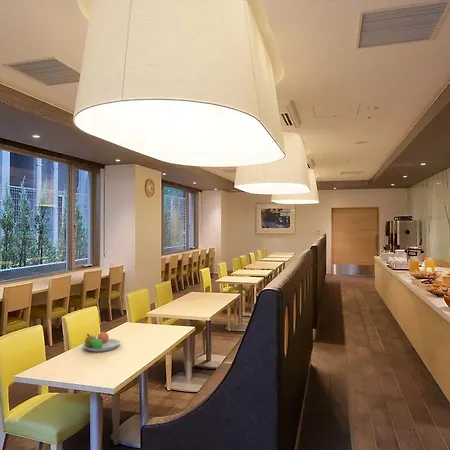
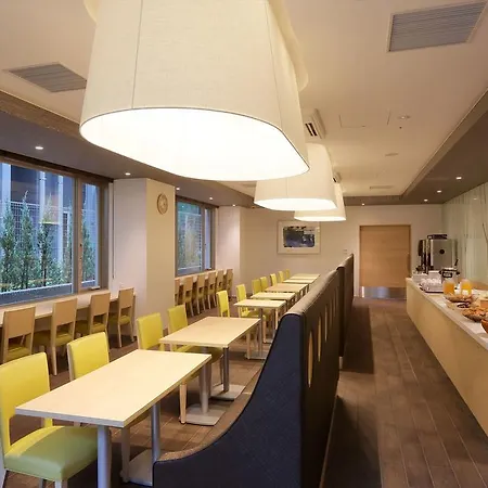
- fruit bowl [82,331,121,352]
